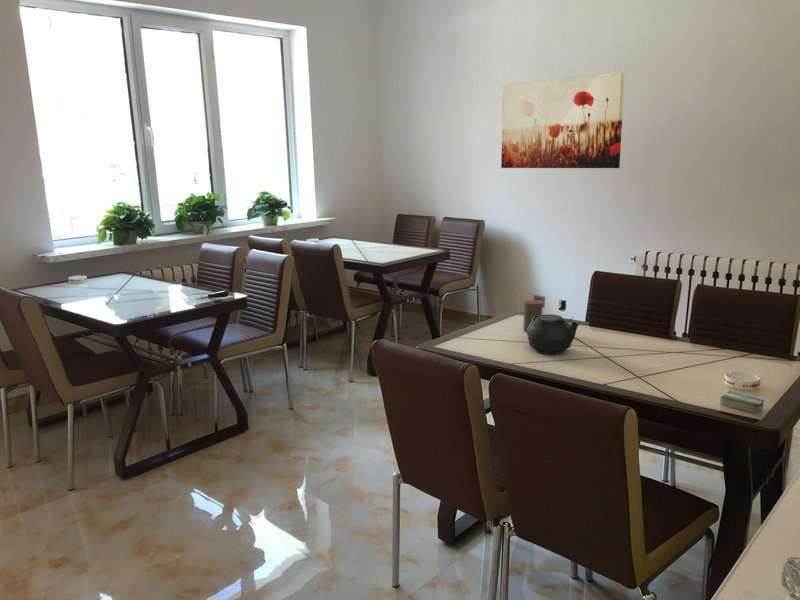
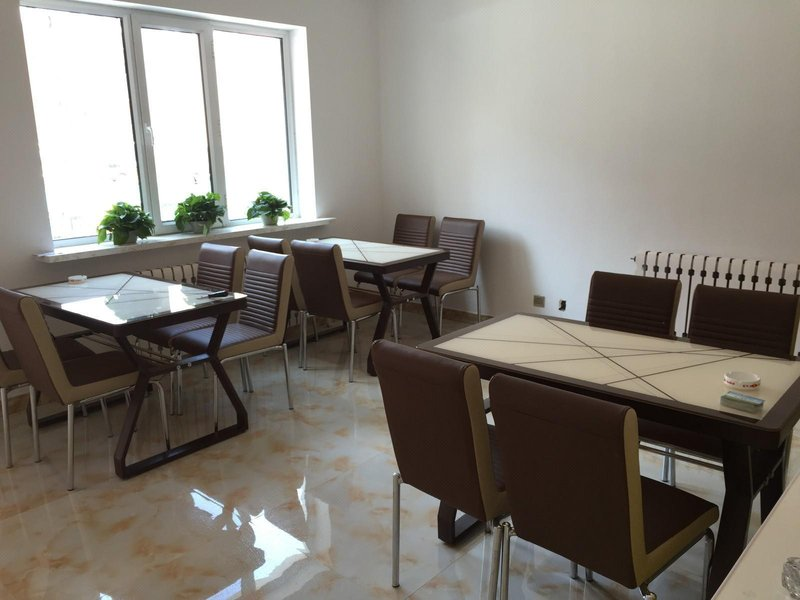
- cup [522,299,543,333]
- teapot [526,313,580,355]
- wall art [500,72,626,169]
